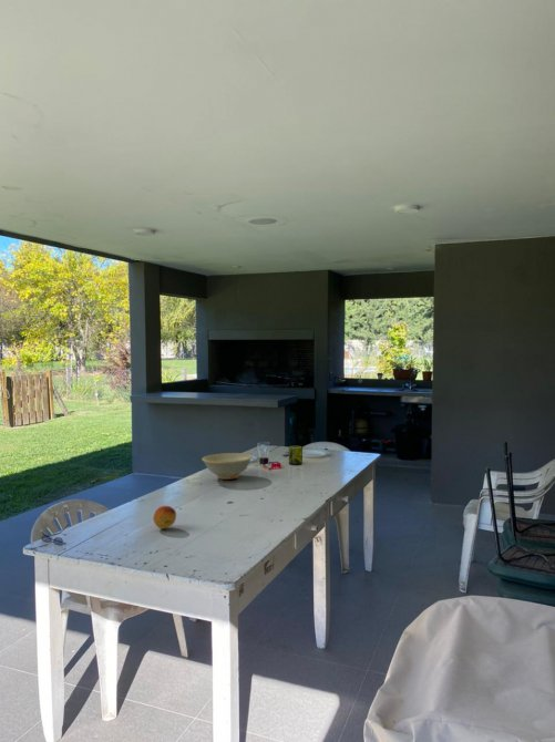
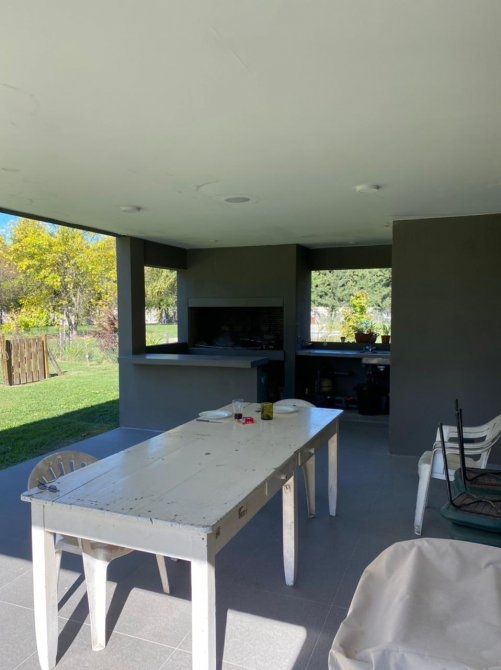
- dish [201,452,254,481]
- fruit [152,505,177,530]
